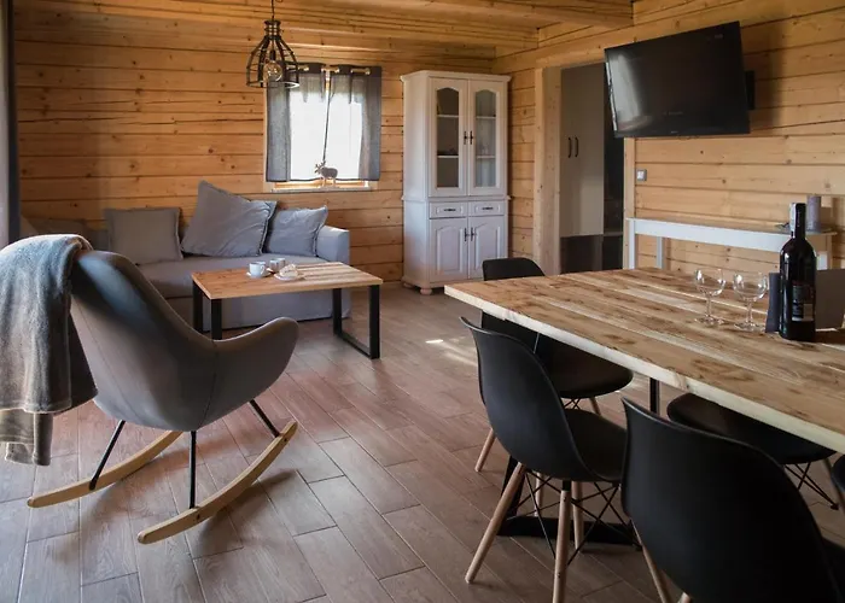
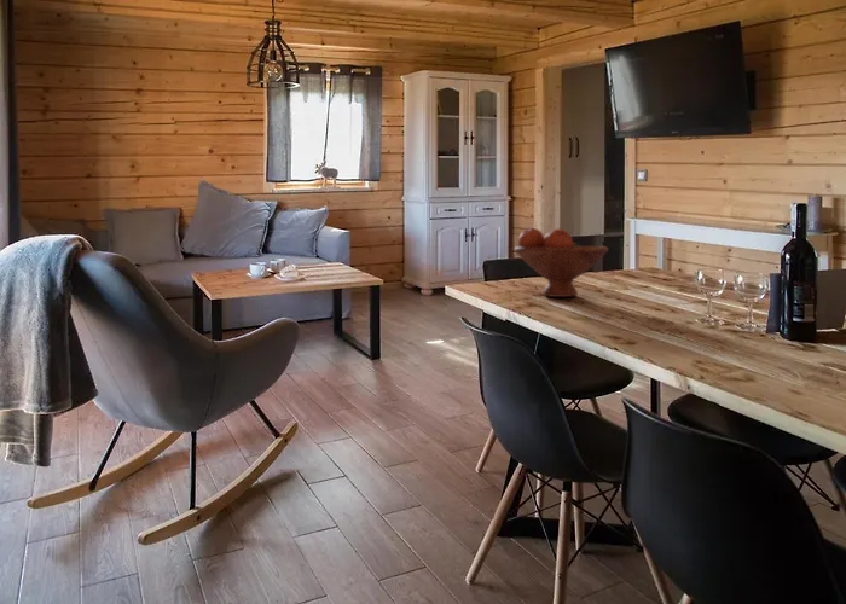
+ fruit bowl [514,227,609,298]
